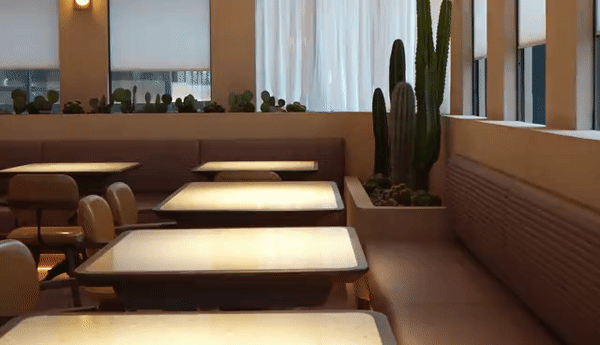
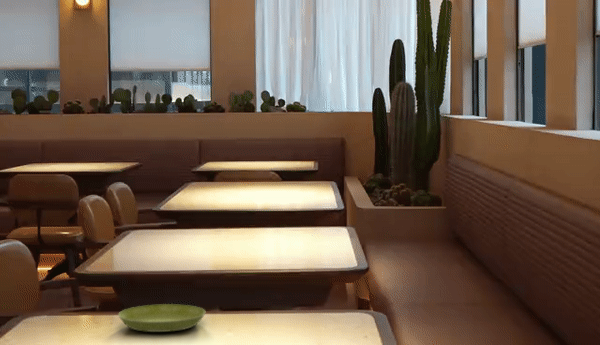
+ saucer [117,303,206,333]
